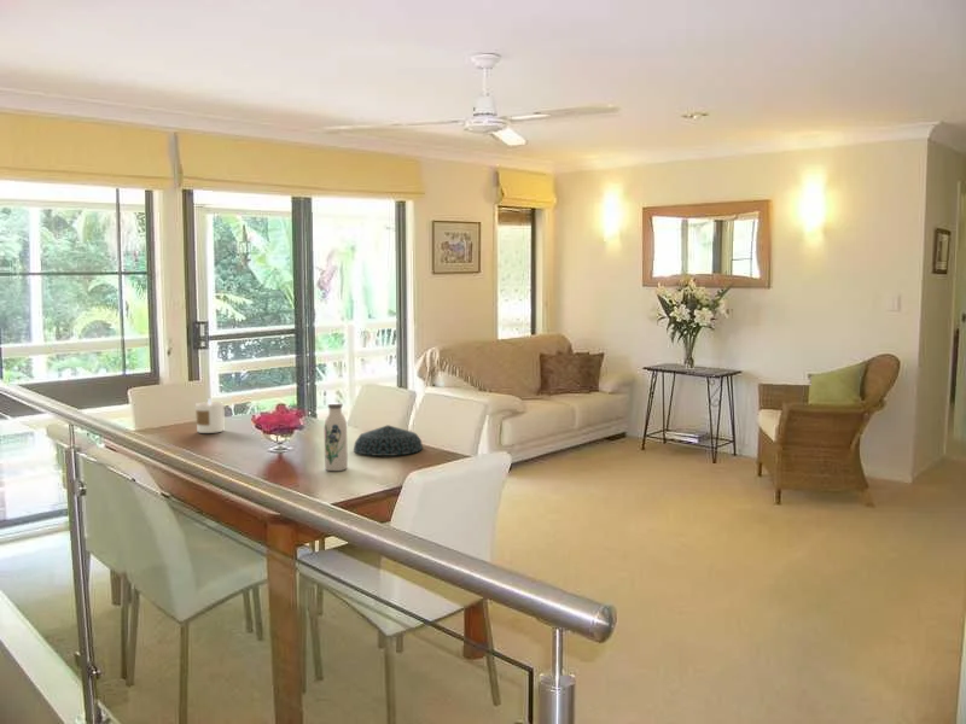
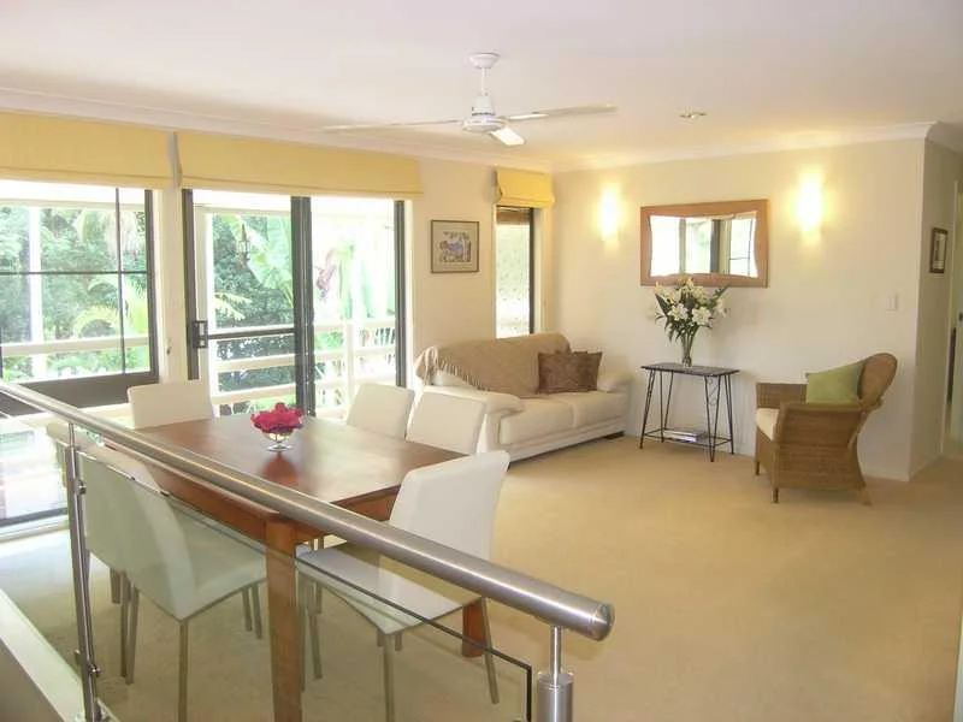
- candle [194,397,225,434]
- water bottle [324,402,349,472]
- bowl [353,424,424,457]
